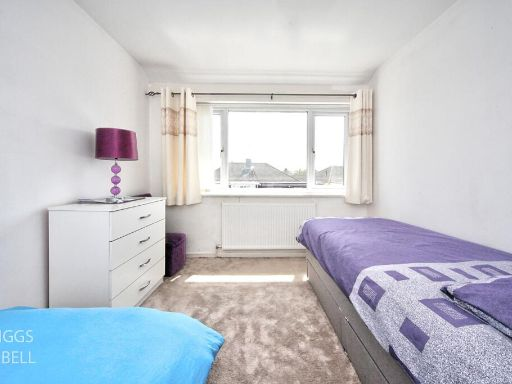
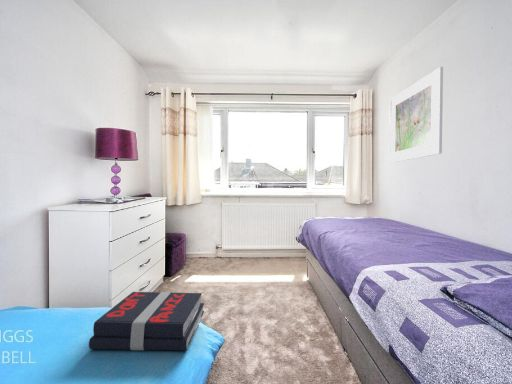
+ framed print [388,66,444,164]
+ book [88,291,205,351]
